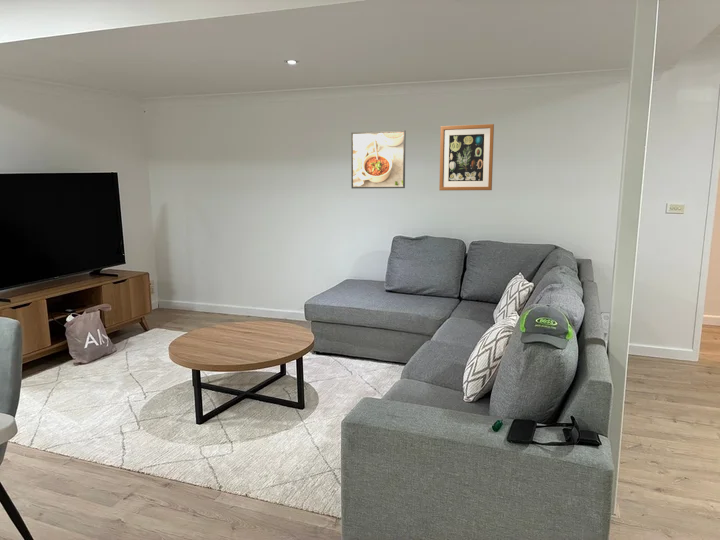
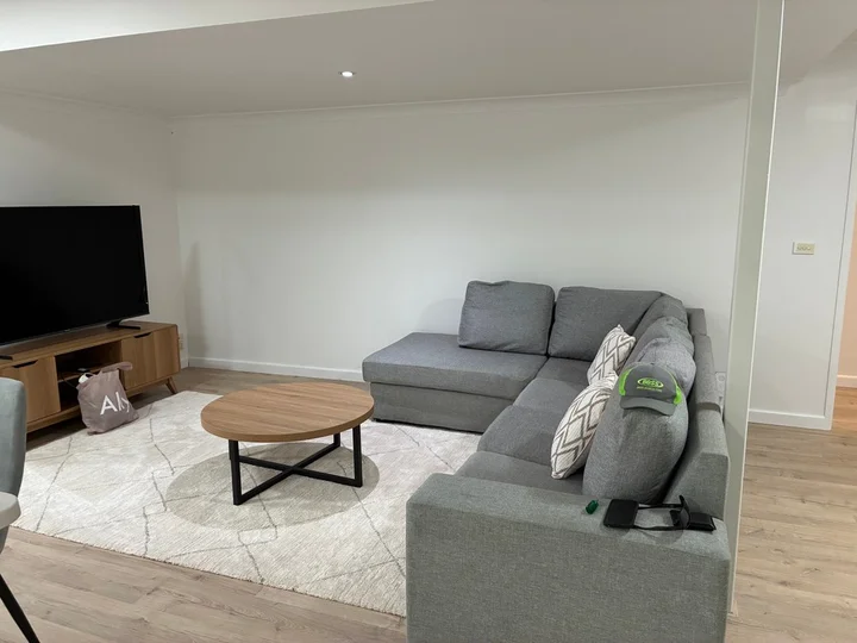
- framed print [350,129,406,190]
- wall art [438,123,495,191]
